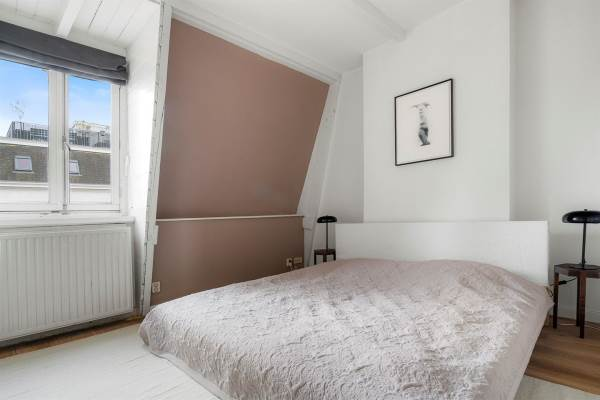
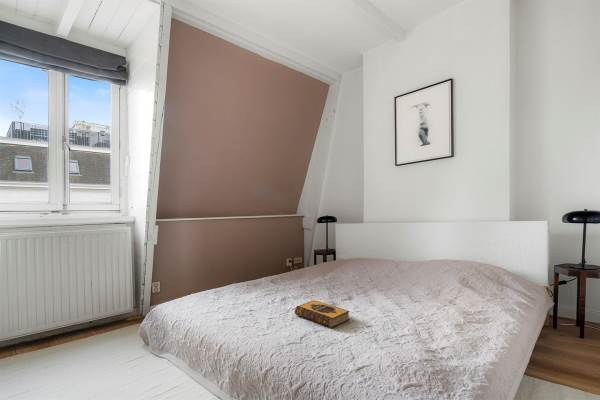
+ hardback book [294,299,350,329]
